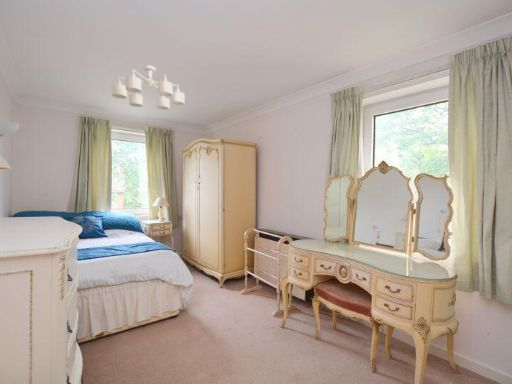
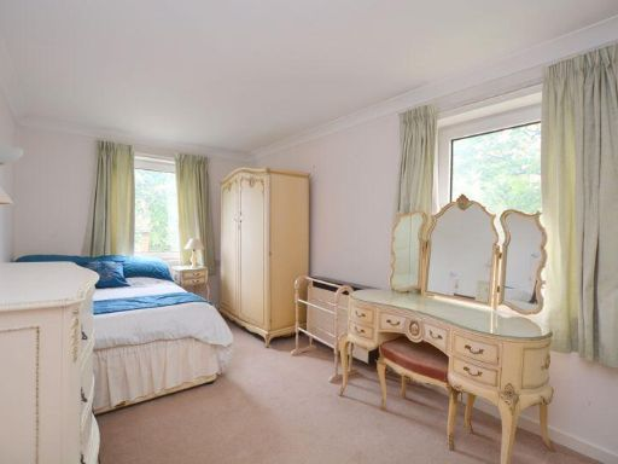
- ceiling light fixture [111,64,186,111]
